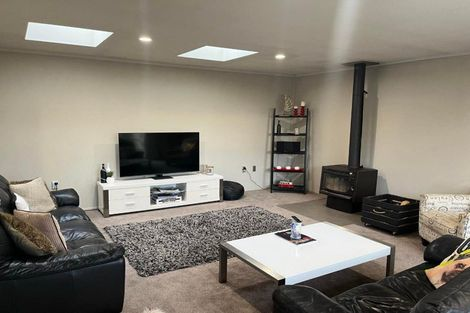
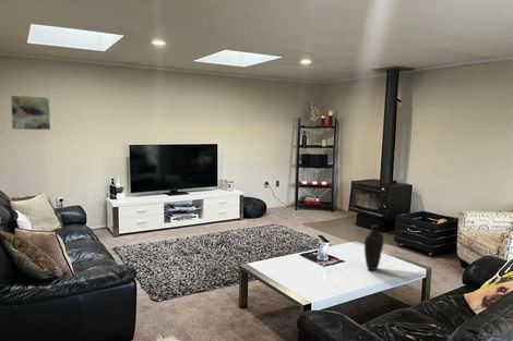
+ decorative vase [363,224,384,271]
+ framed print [10,94,51,131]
